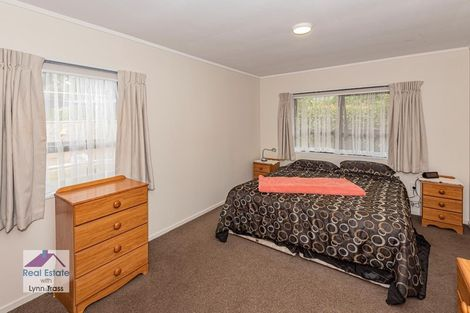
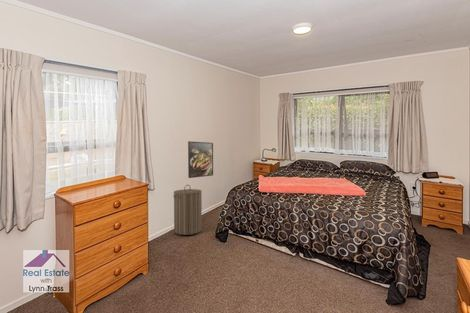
+ laundry hamper [172,184,203,236]
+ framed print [187,140,214,179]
